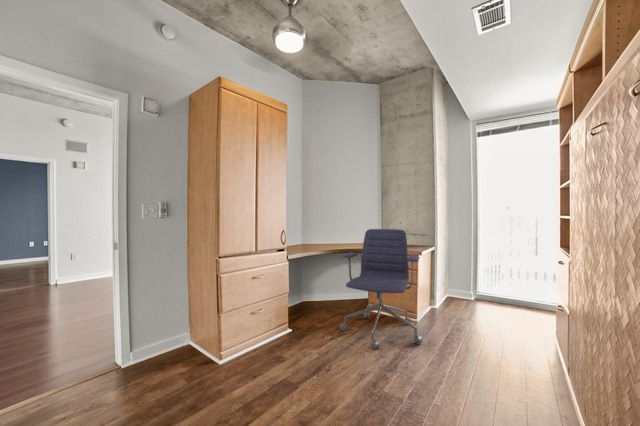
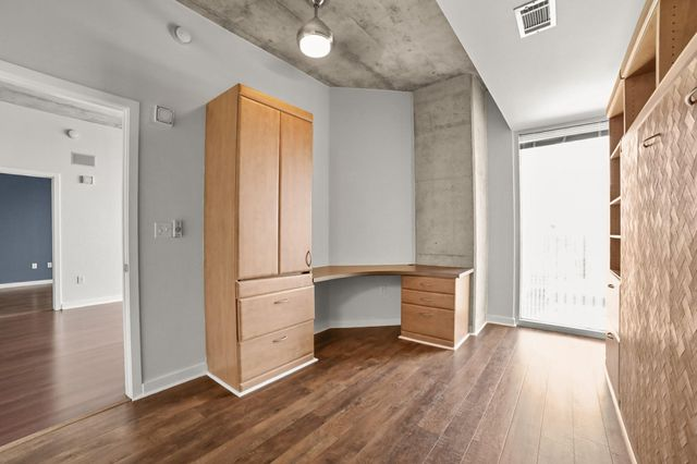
- office chair [339,228,423,351]
